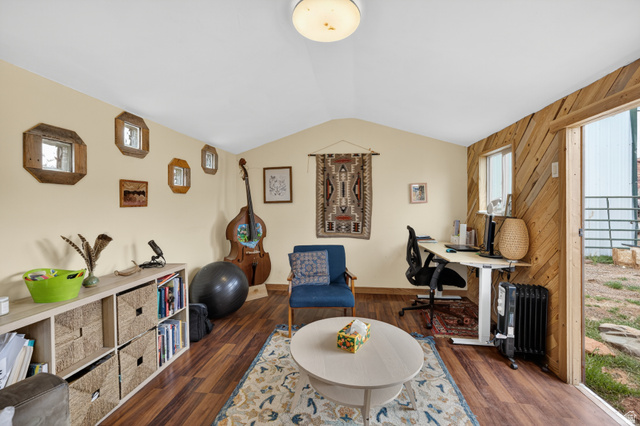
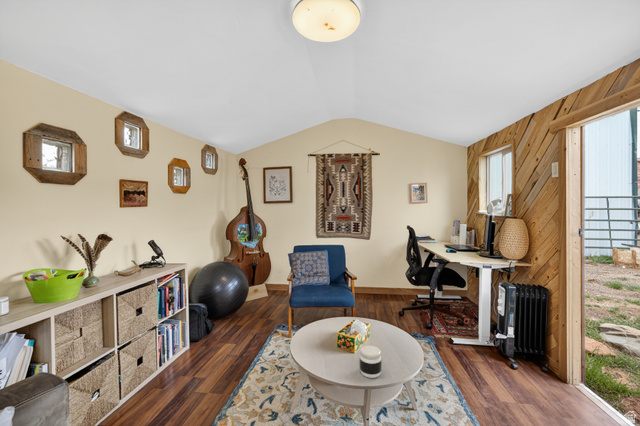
+ jar [358,345,383,379]
